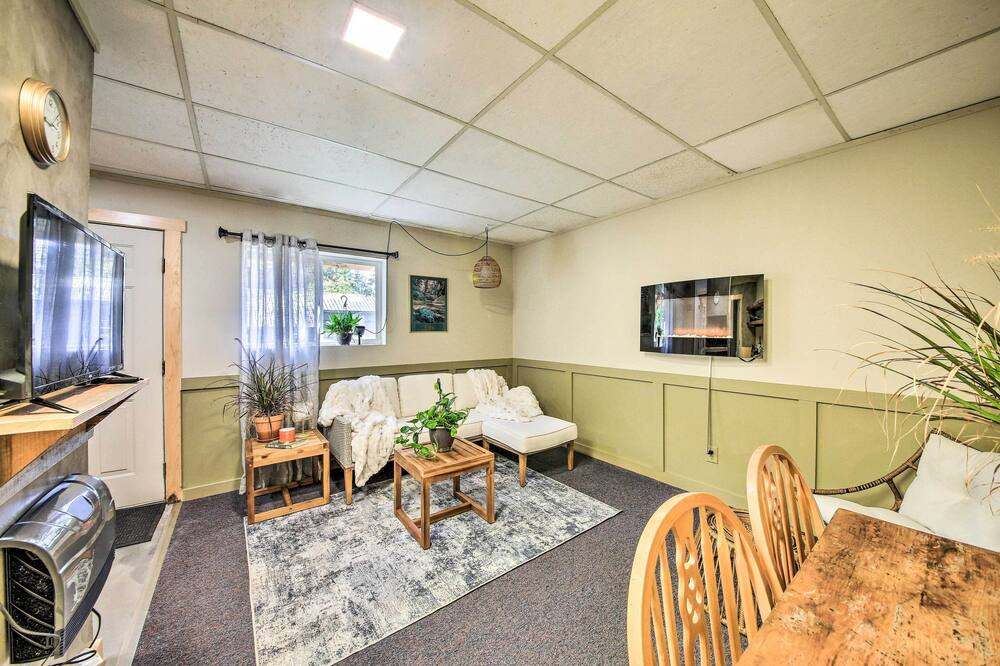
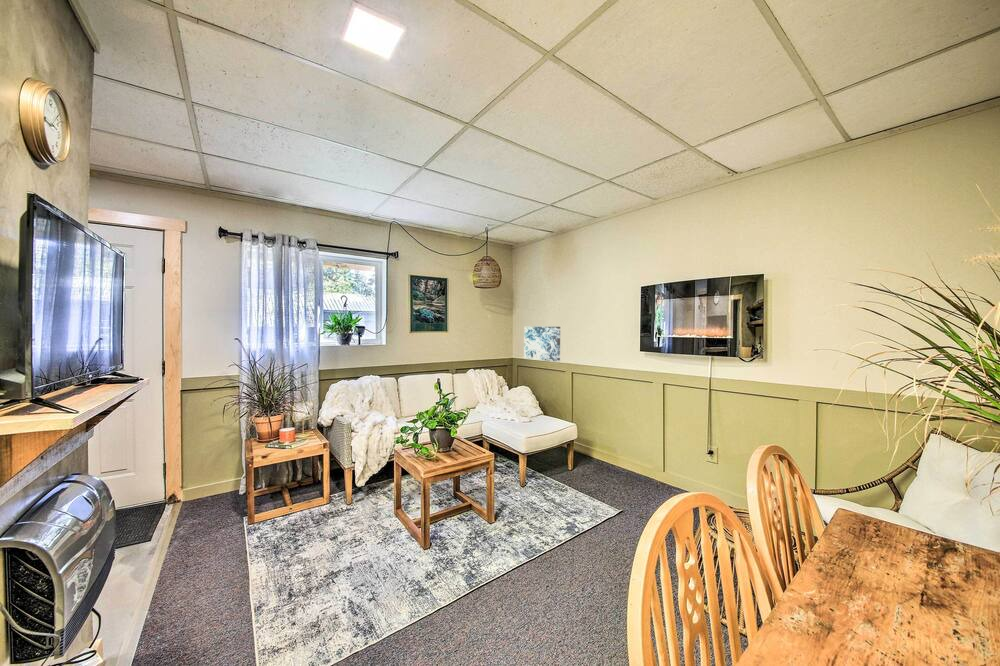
+ wall art [523,326,561,363]
